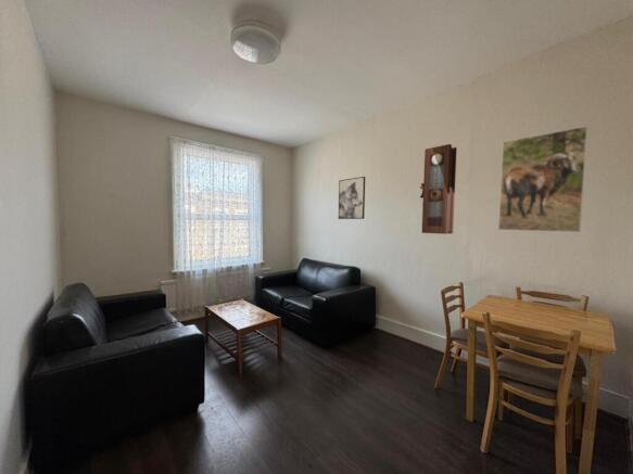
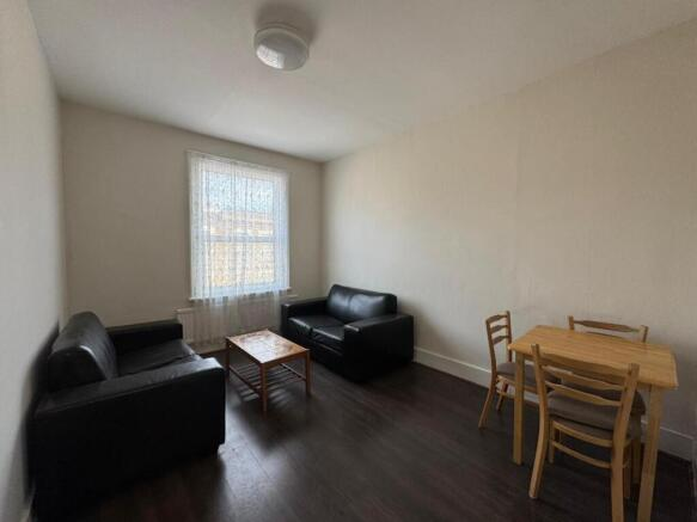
- wall art [338,176,366,220]
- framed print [497,125,588,233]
- pendulum clock [419,143,458,235]
